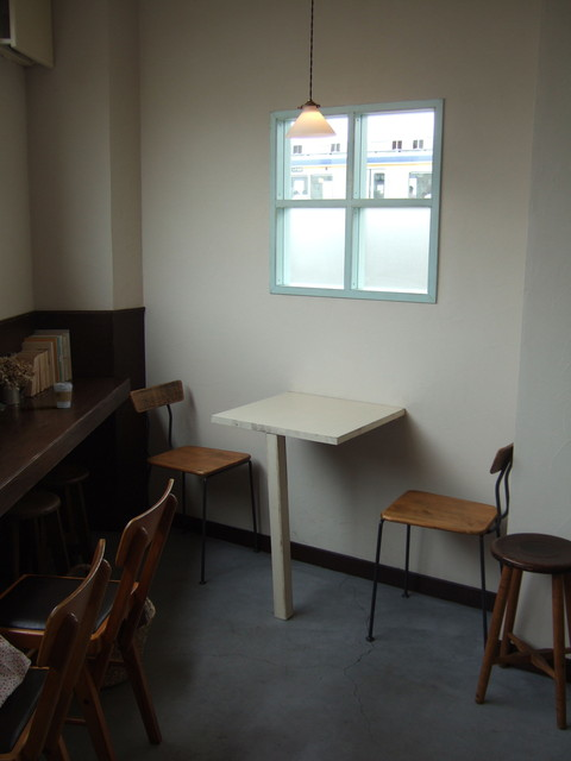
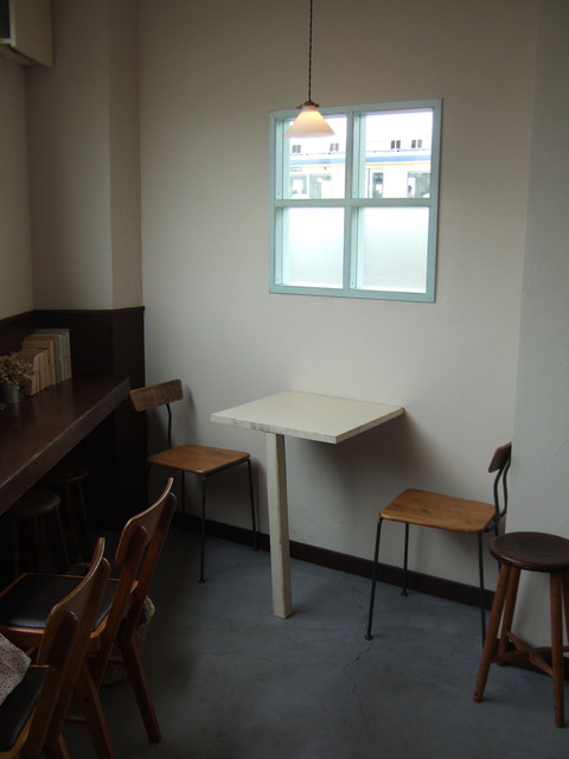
- coffee cup [52,382,74,409]
